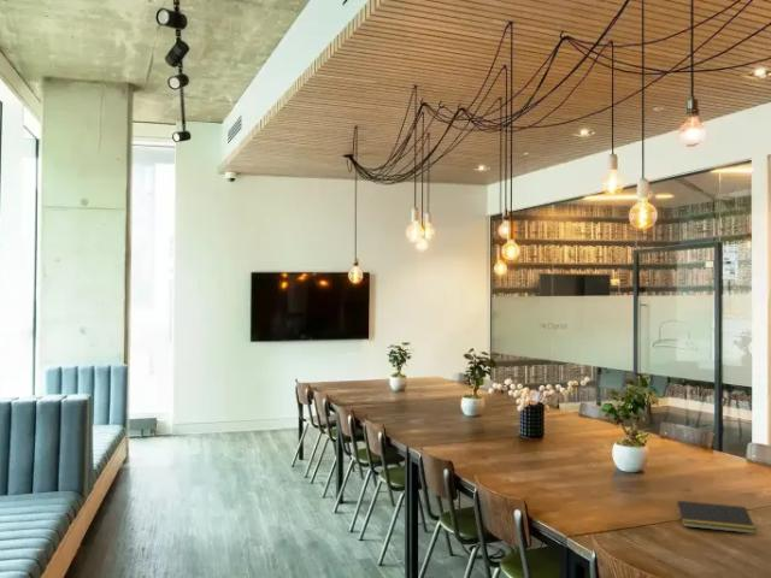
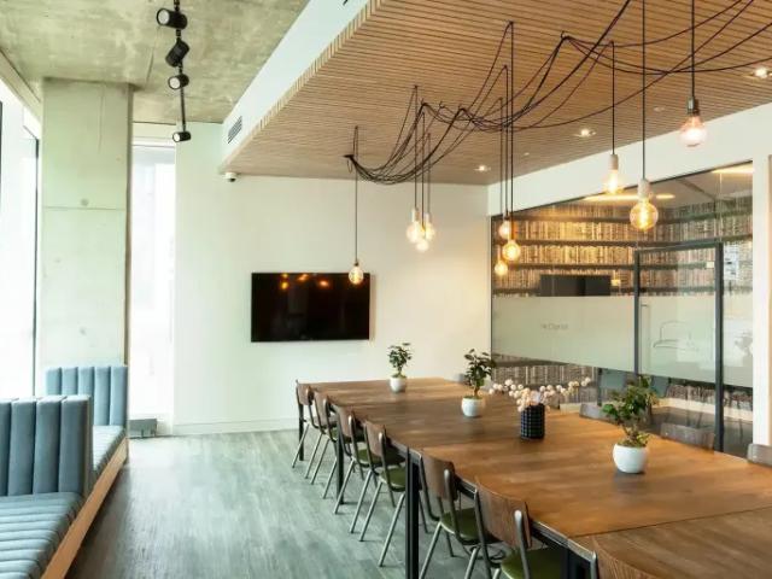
- notepad [675,500,758,535]
